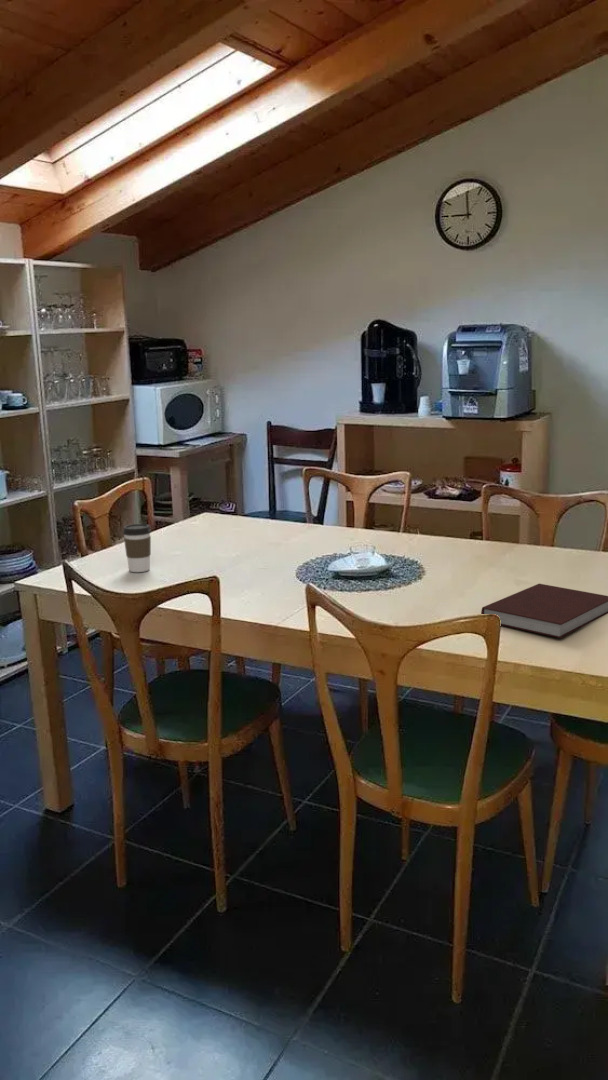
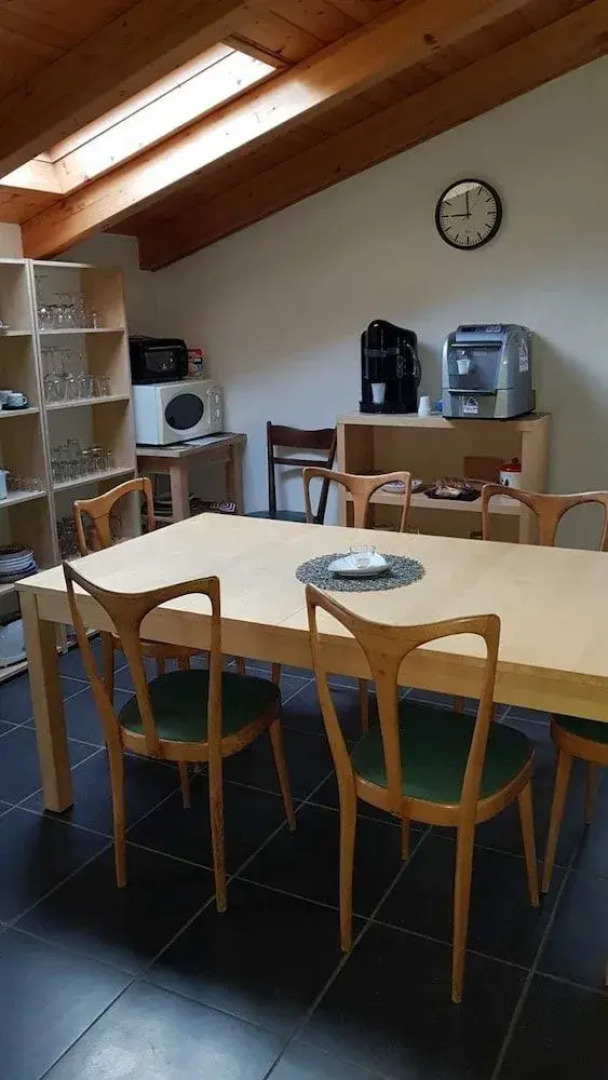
- notebook [480,583,608,639]
- coffee cup [122,523,152,573]
